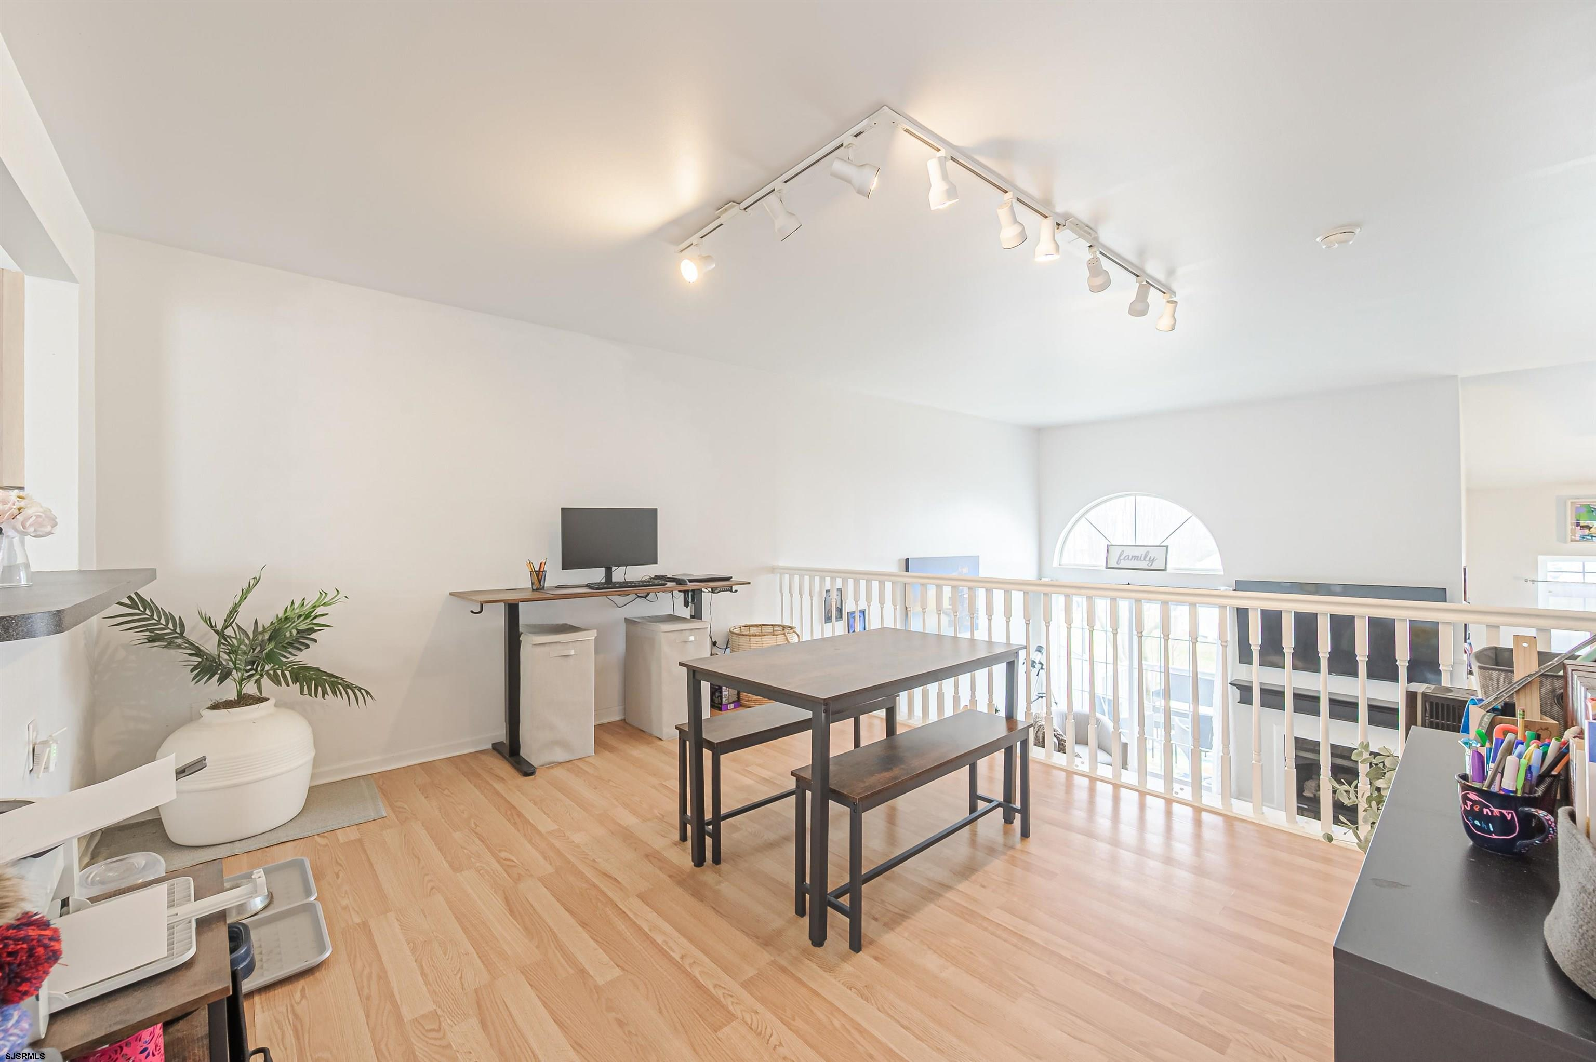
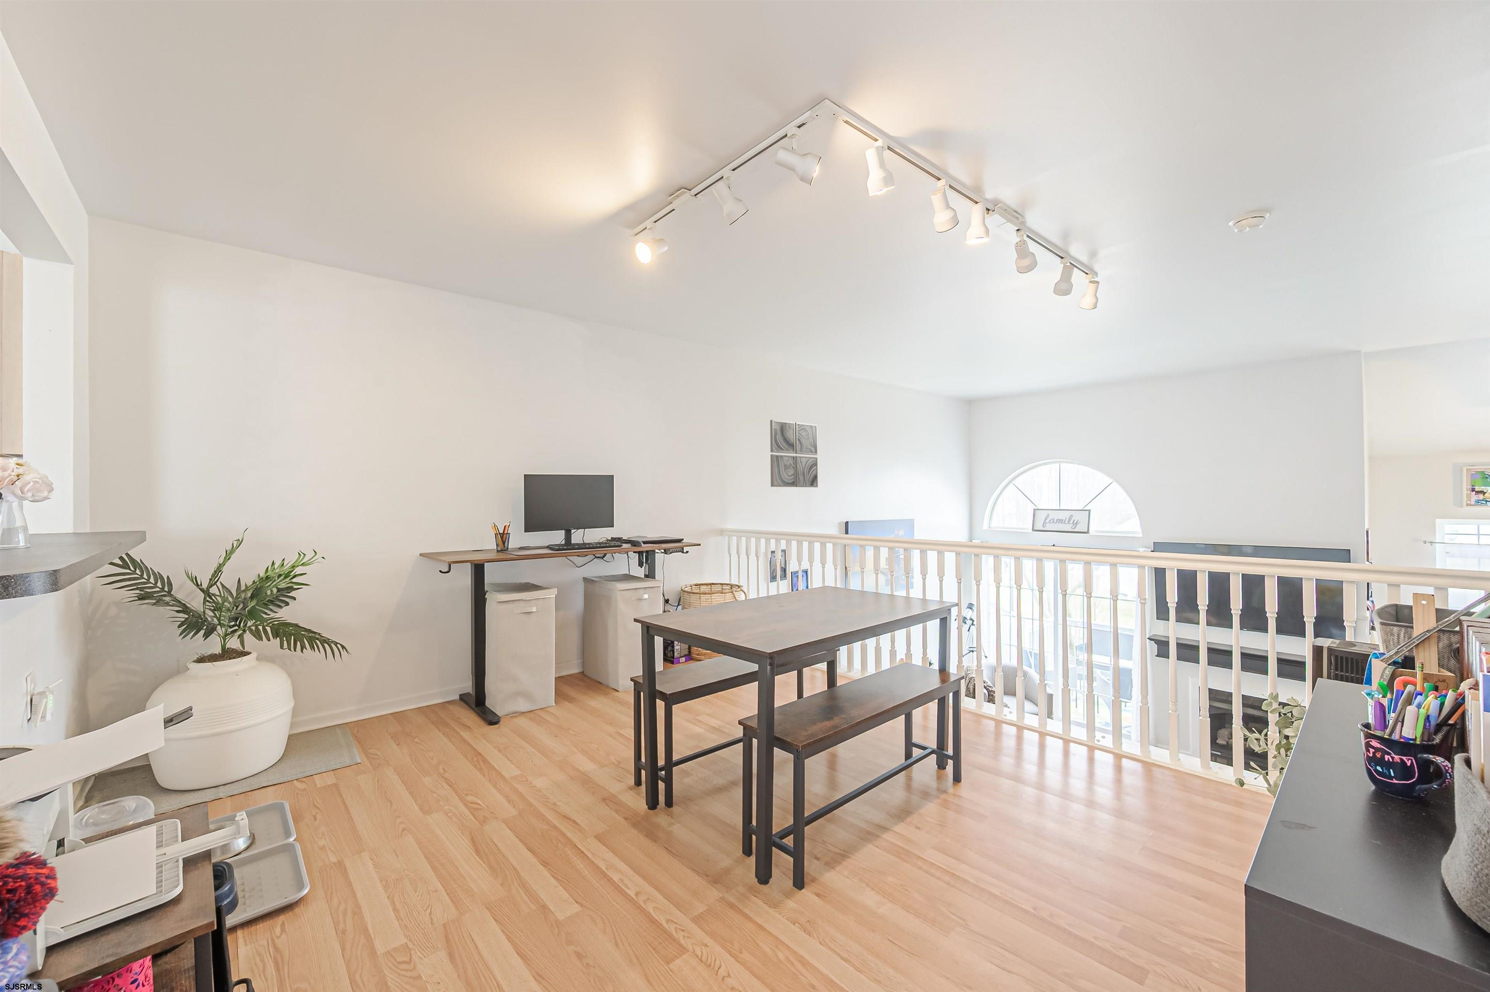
+ wall art [769,420,818,488]
